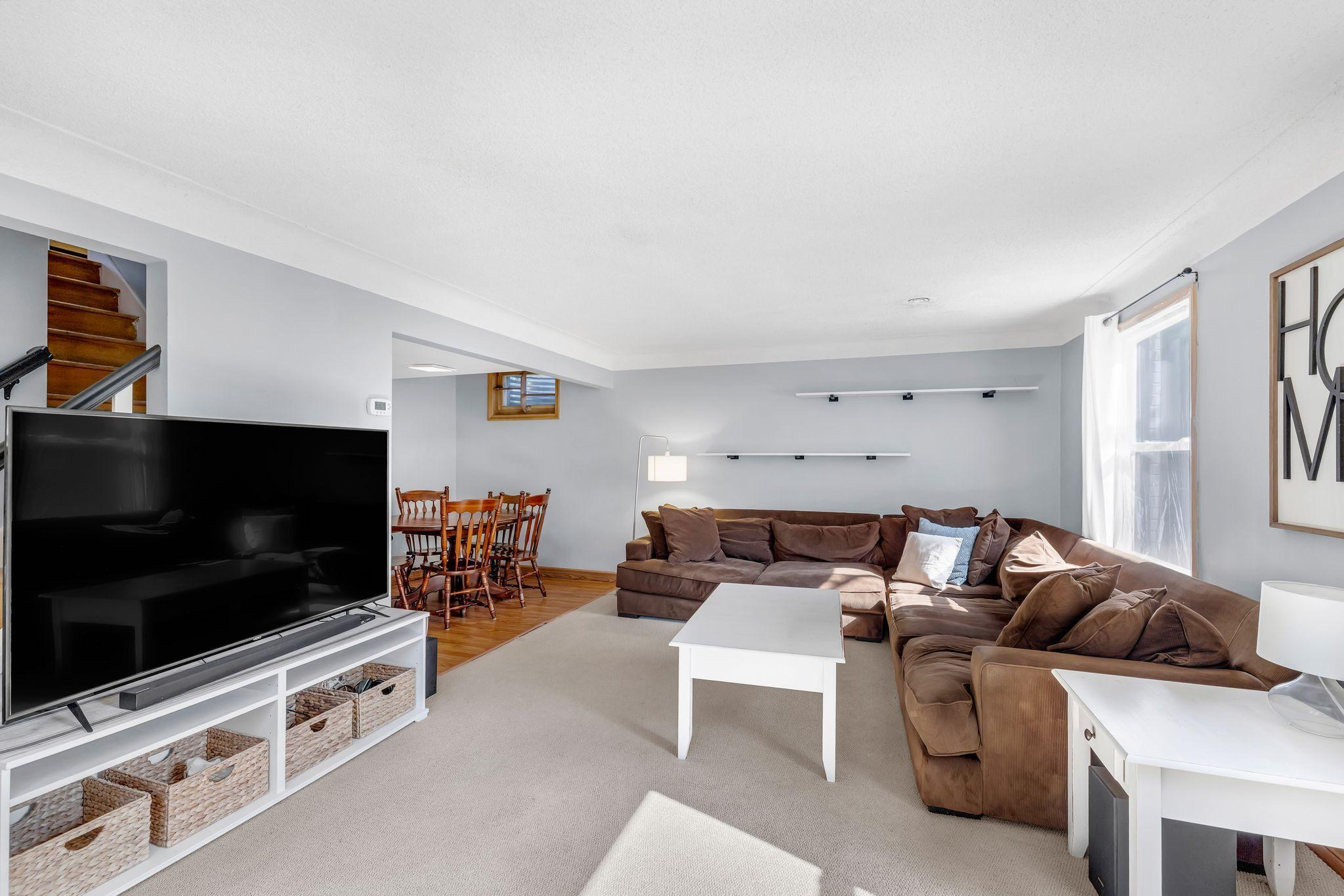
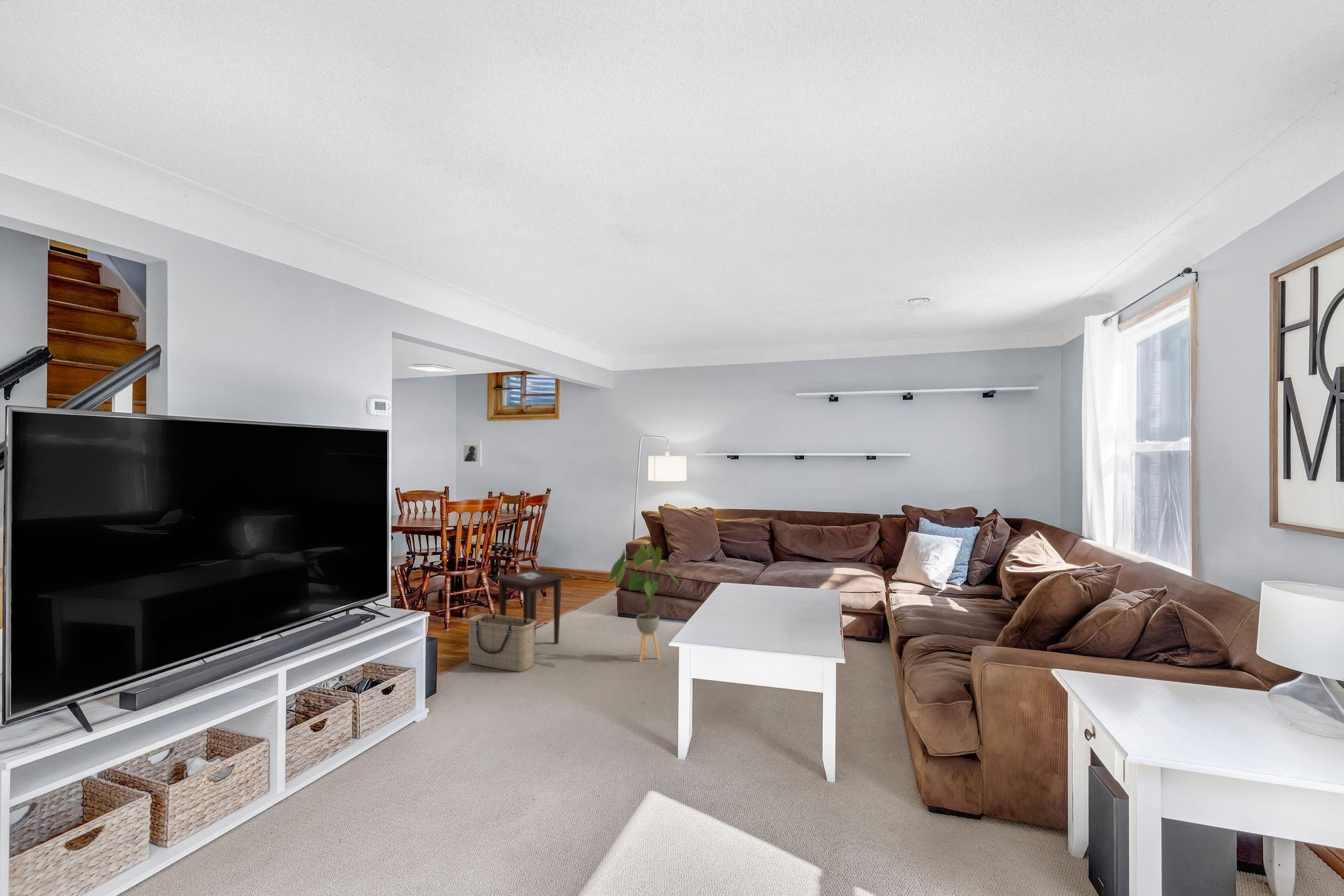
+ house plant [609,542,681,662]
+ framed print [459,440,482,467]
+ side table [492,569,568,645]
+ basket [466,613,537,672]
